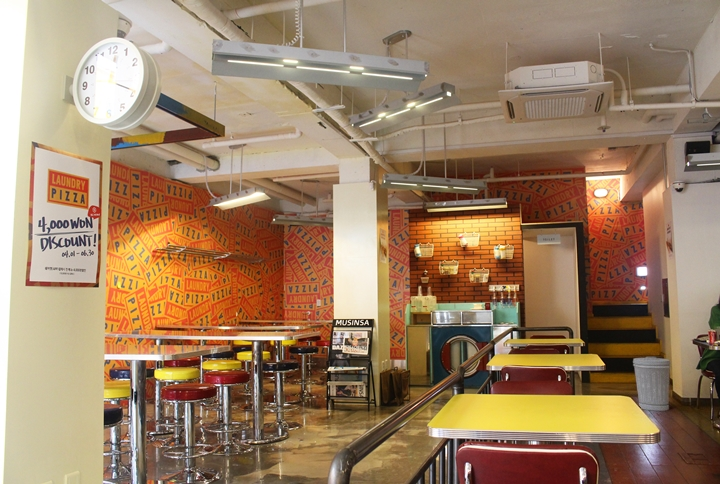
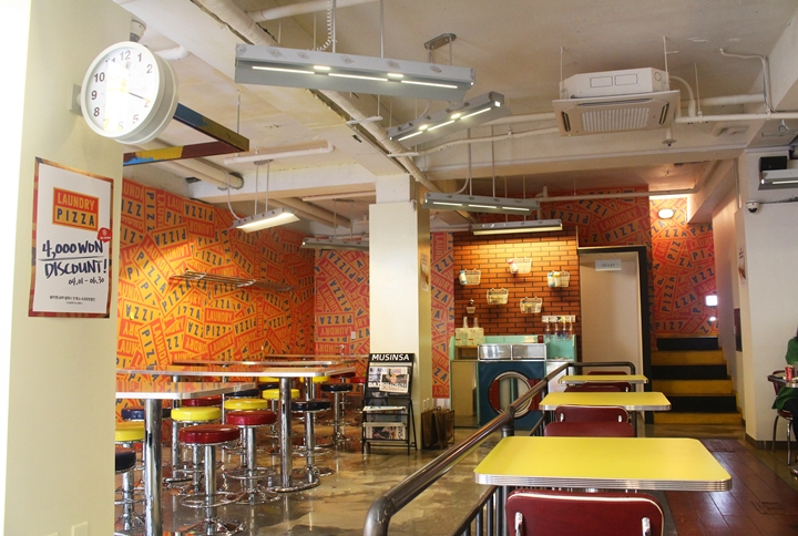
- trash can [632,356,672,412]
